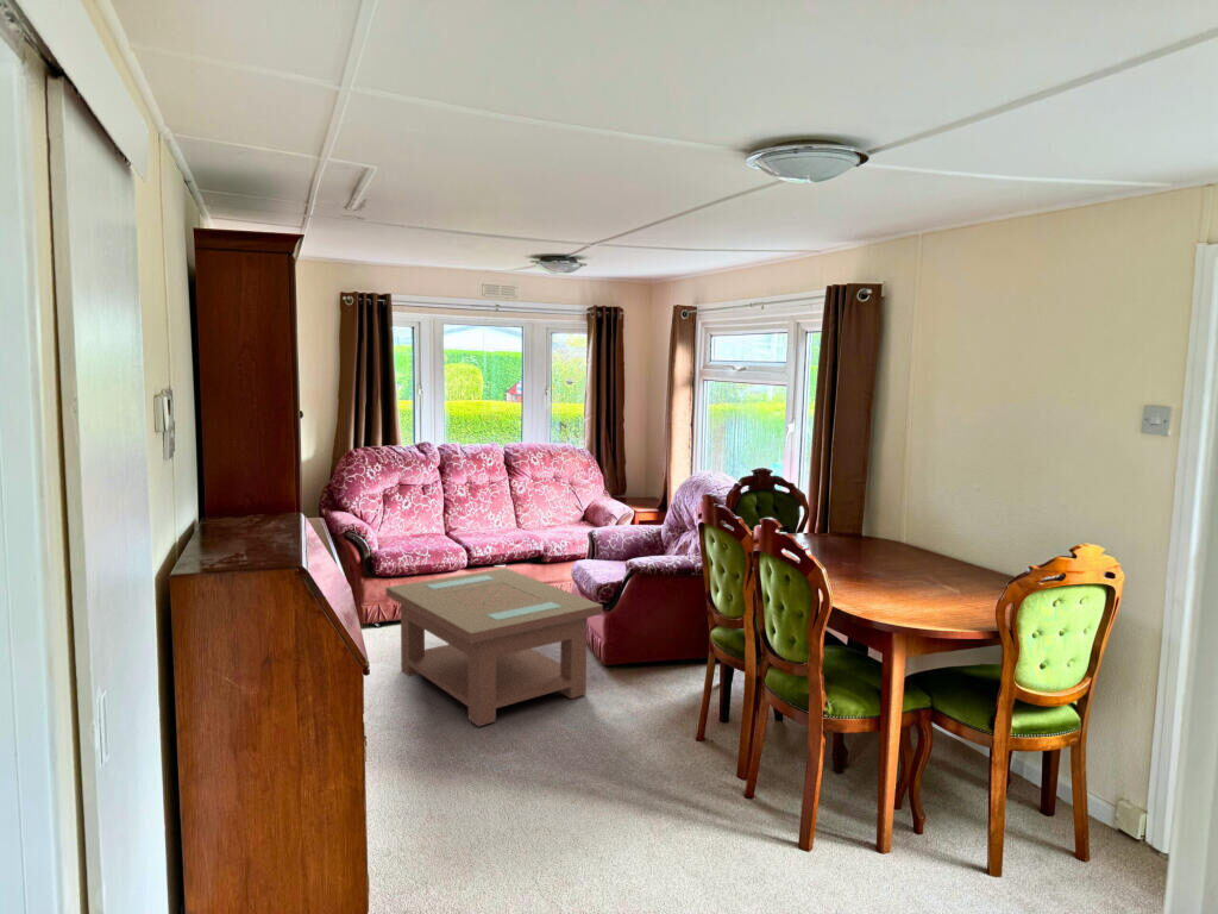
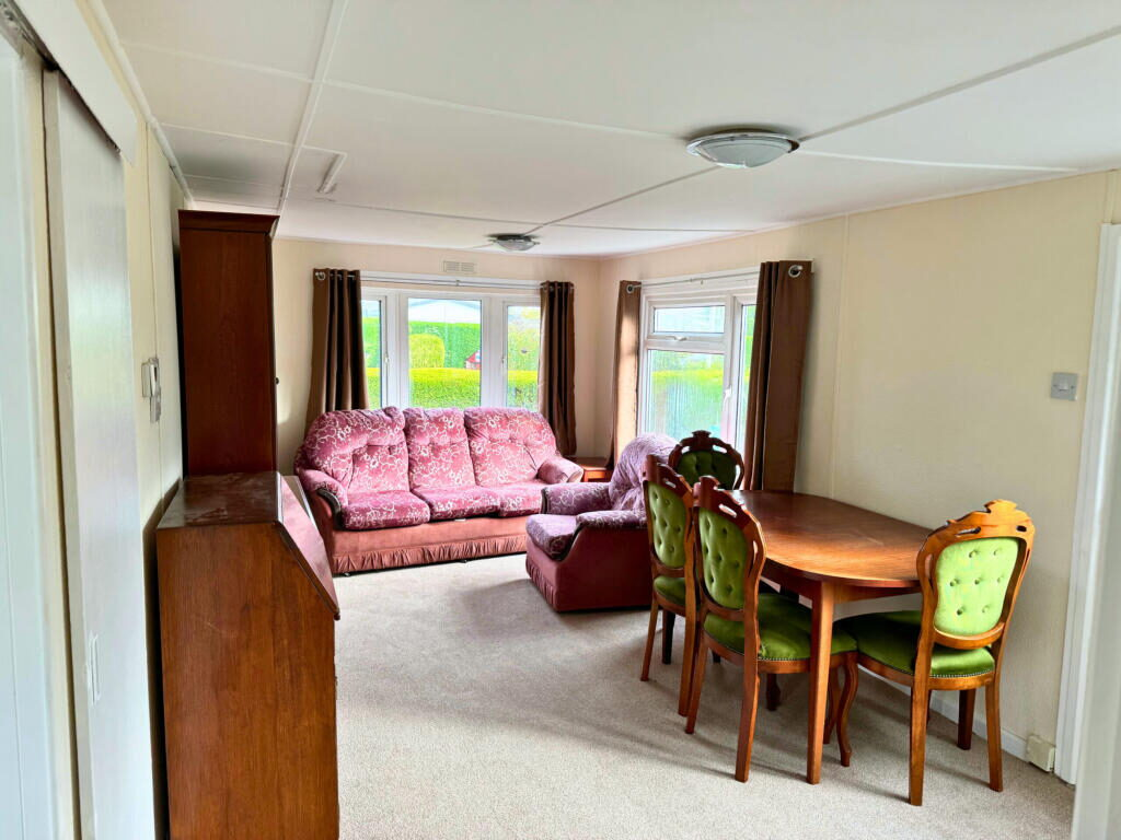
- coffee table [384,566,604,727]
